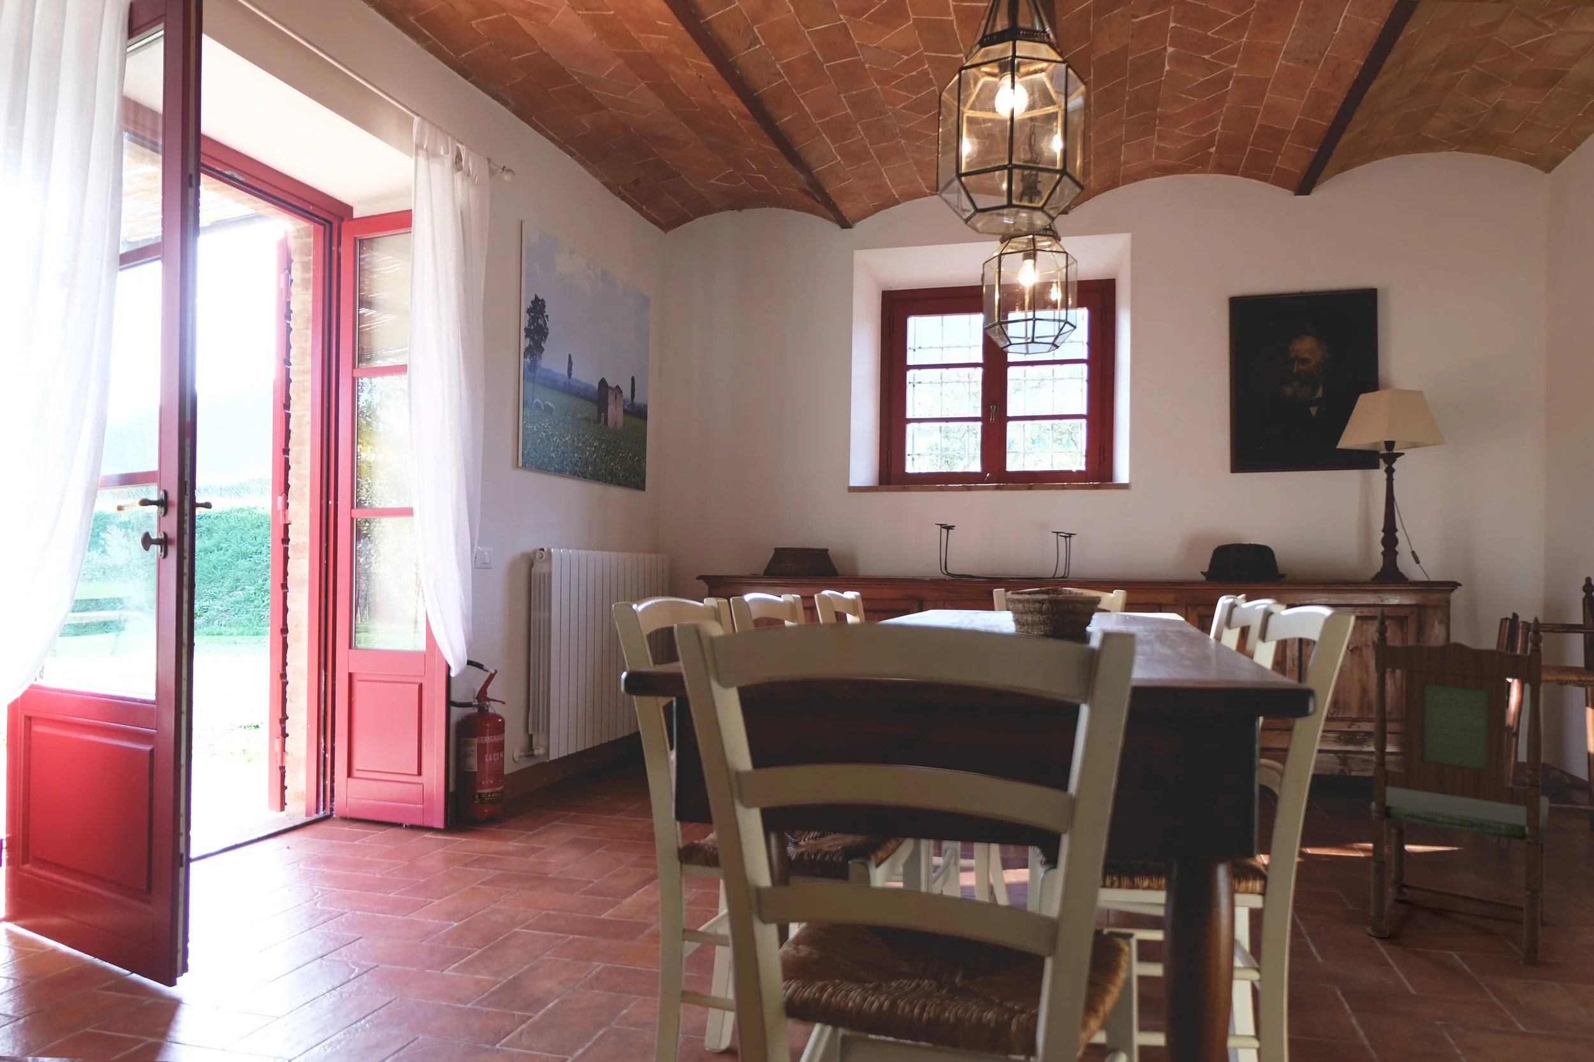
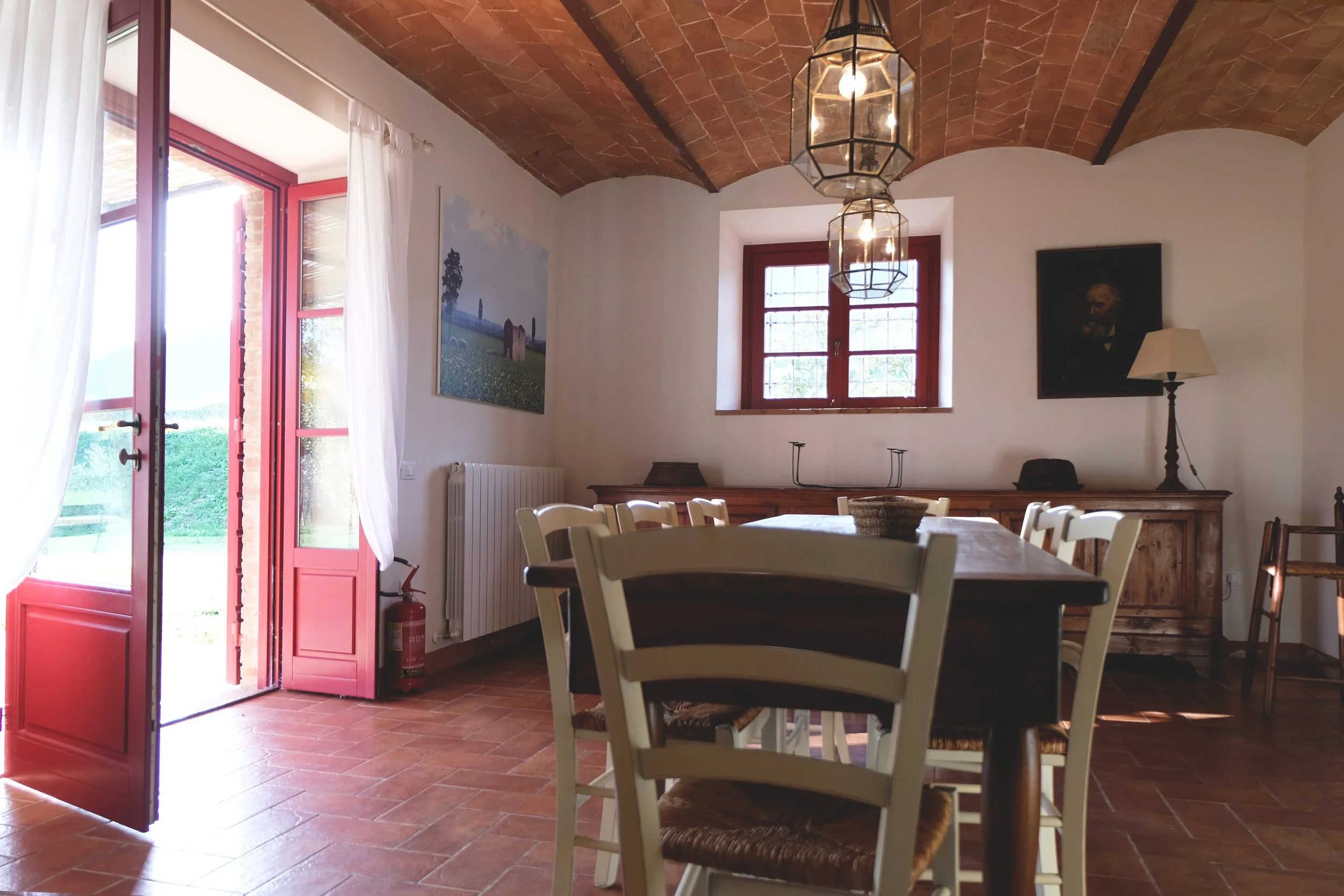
- dining chair [1366,608,1549,967]
